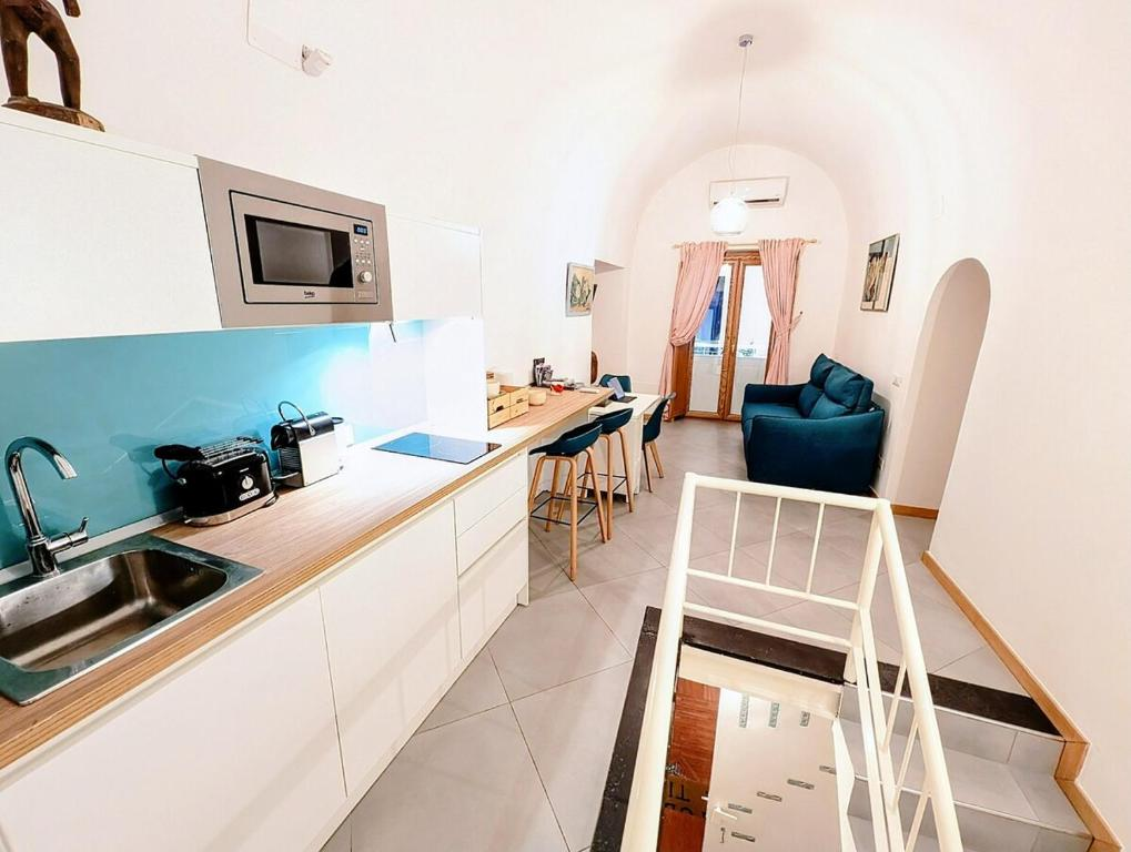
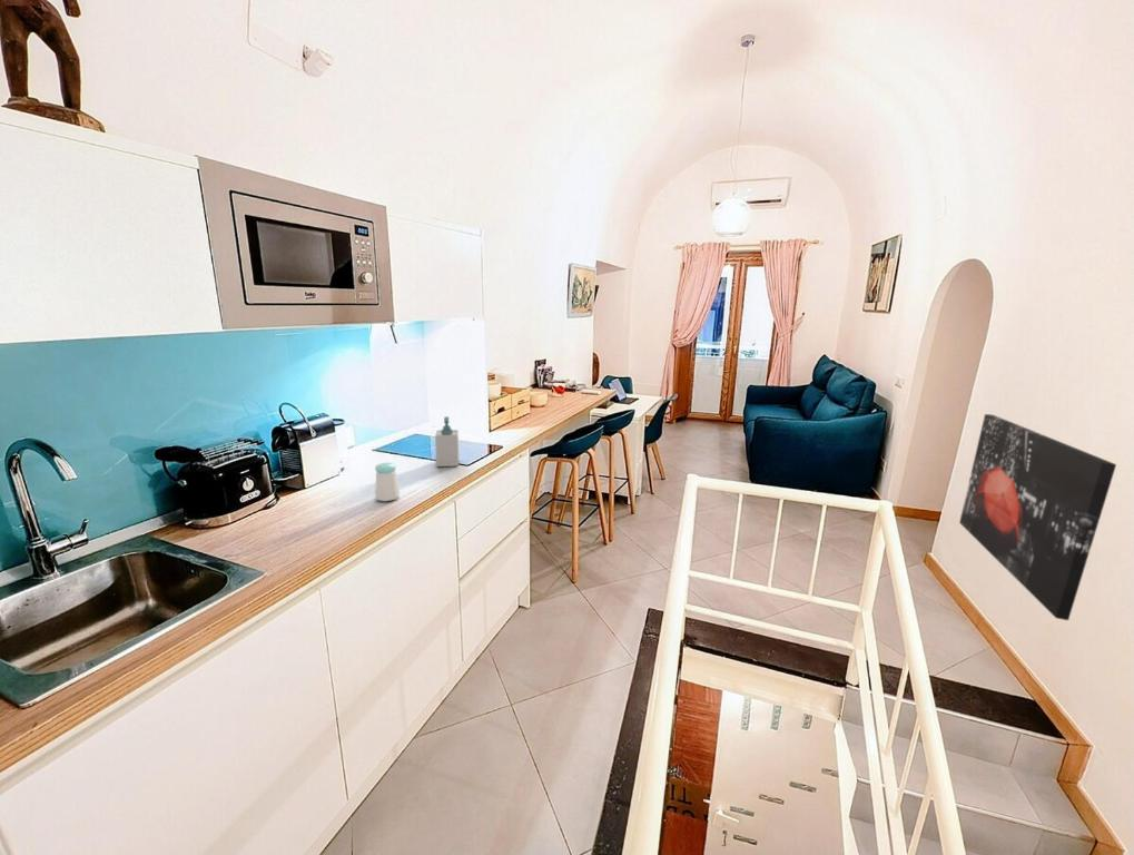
+ salt shaker [374,462,401,502]
+ wall art [958,413,1117,621]
+ soap bottle [434,415,460,468]
